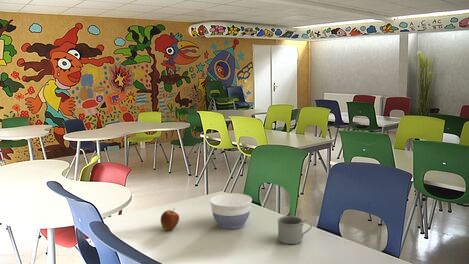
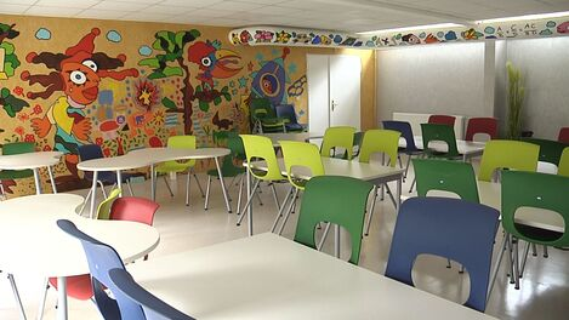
- apple [160,207,180,231]
- bowl [209,192,253,230]
- mug [276,215,313,245]
